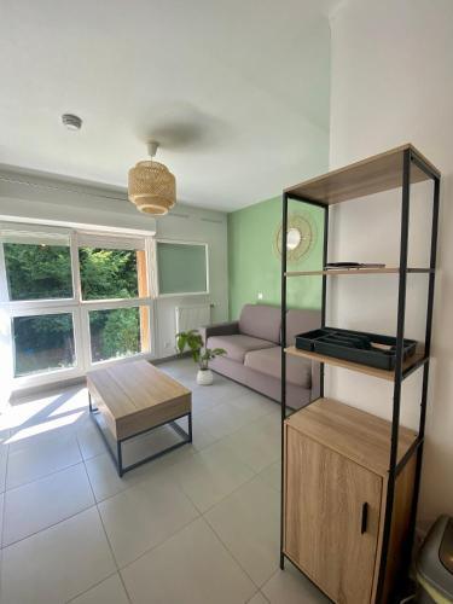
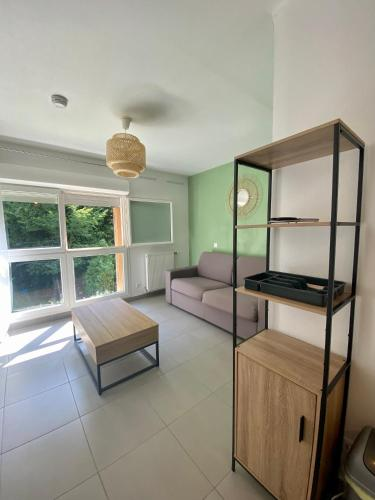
- house plant [174,329,230,387]
